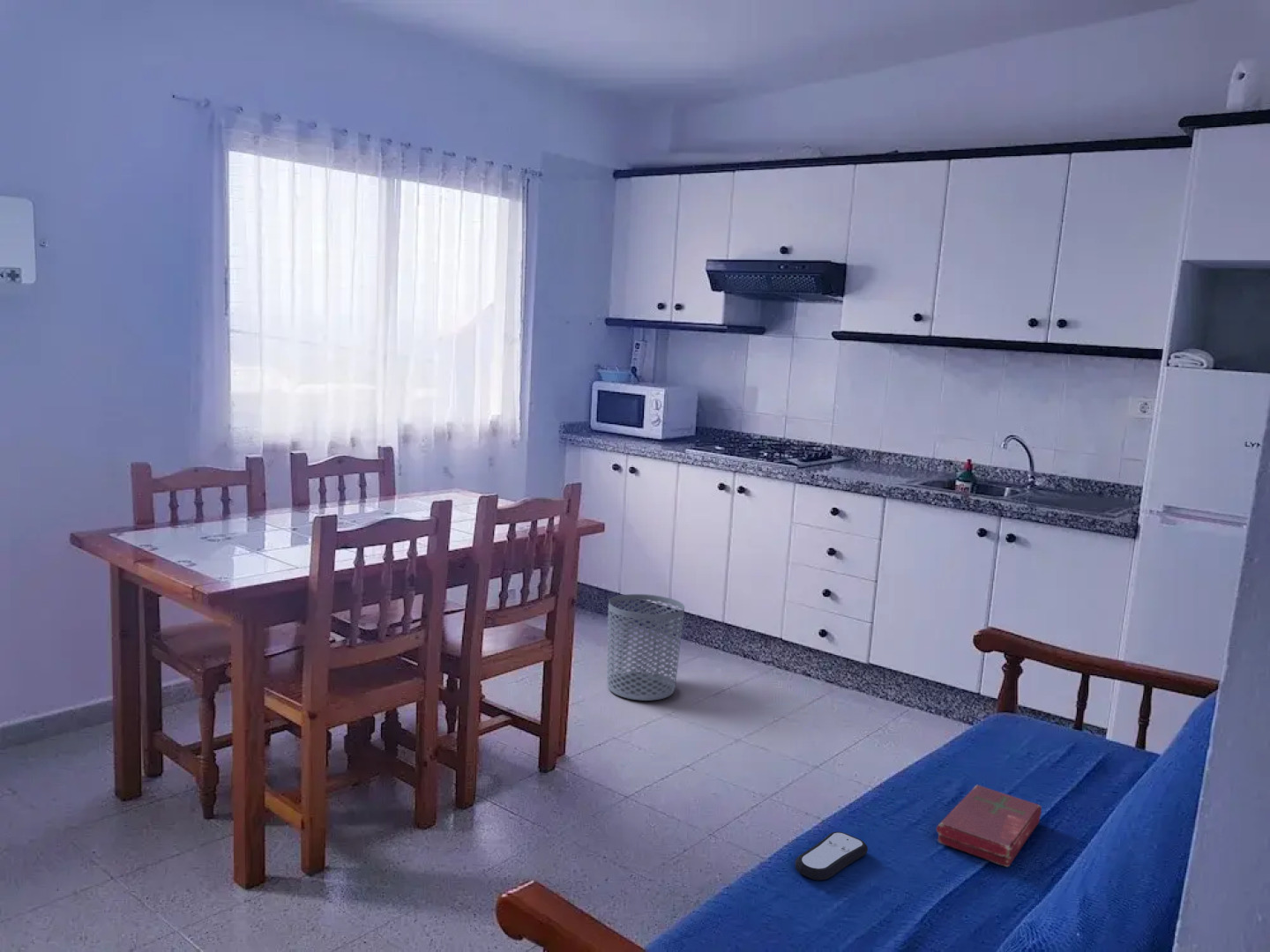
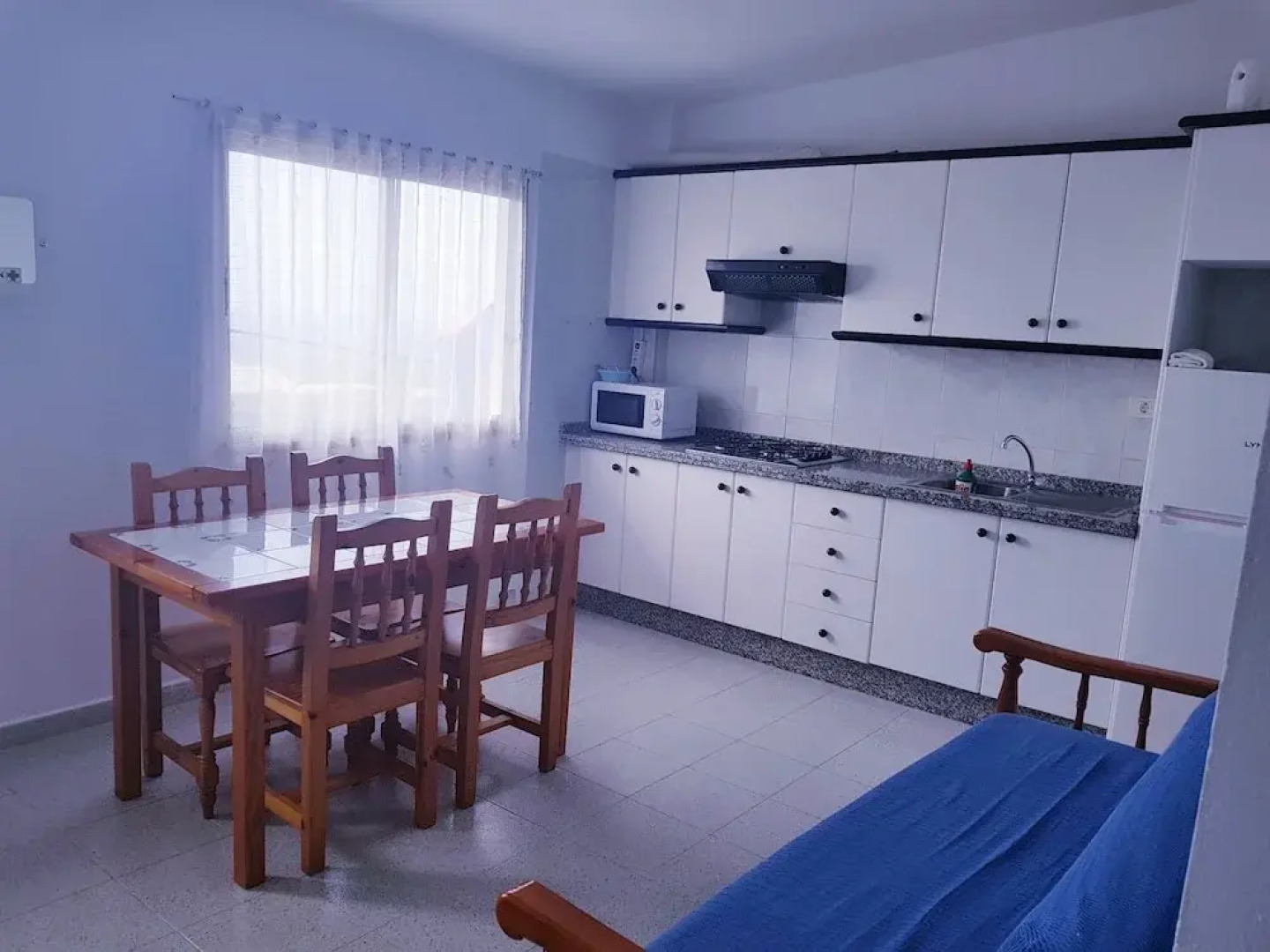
- waste bin [606,593,685,702]
- remote control [794,831,869,881]
- book [936,785,1042,867]
